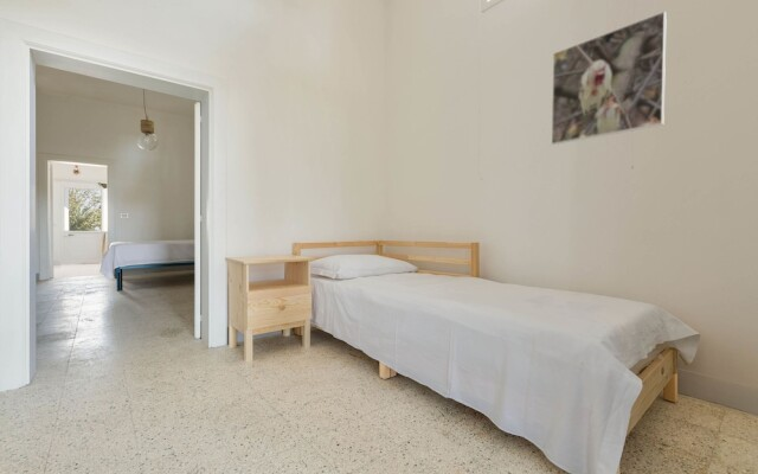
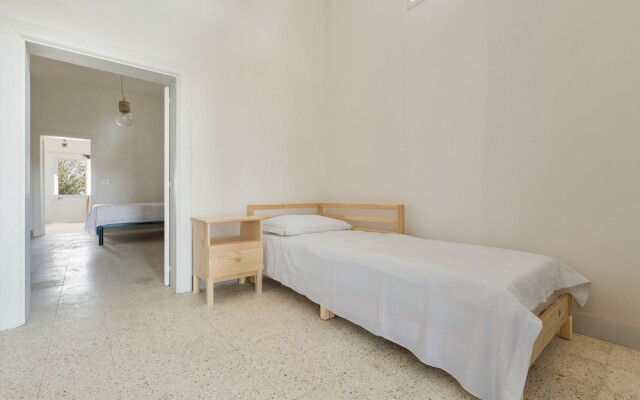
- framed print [551,9,668,146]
